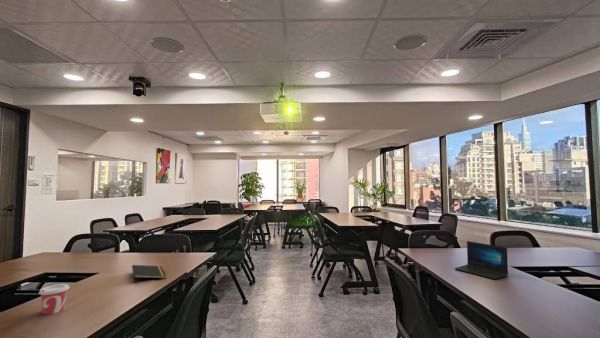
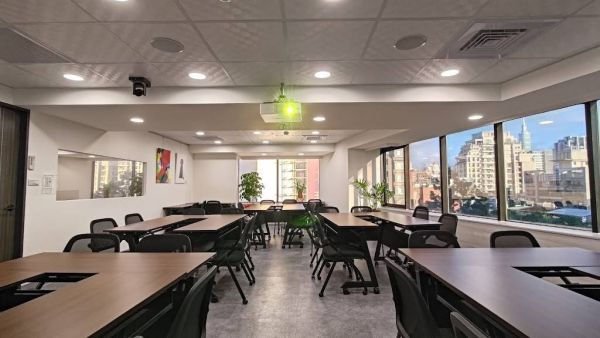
- laptop [454,240,509,280]
- notepad [131,264,167,284]
- cup [38,283,70,315]
